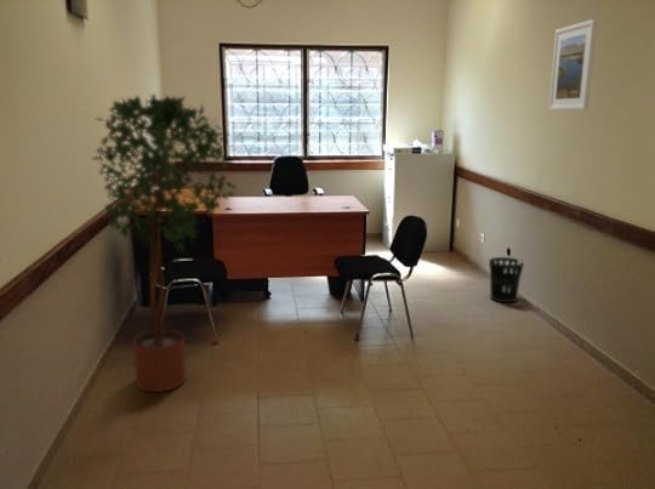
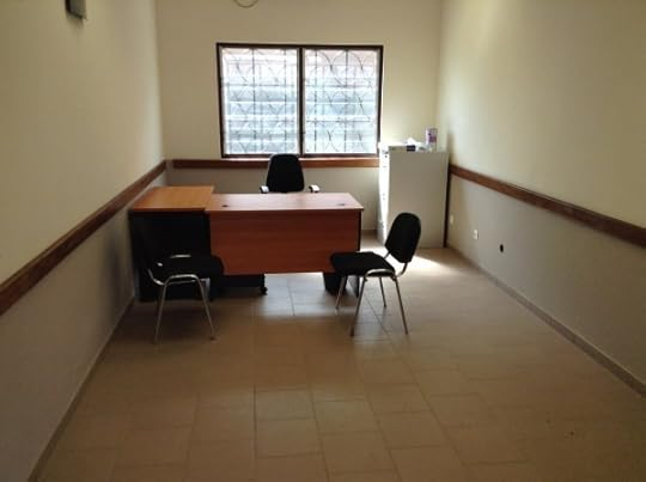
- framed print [547,18,598,112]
- wastebasket [488,256,525,303]
- potted tree [91,92,237,393]
